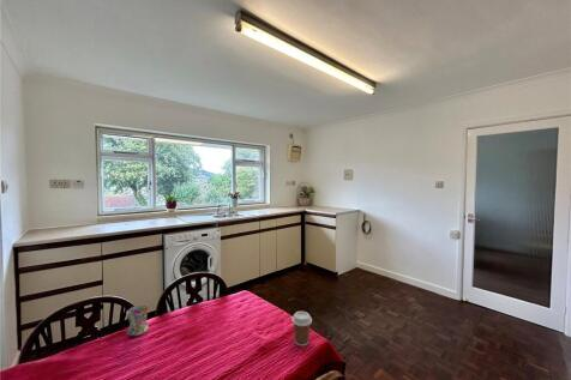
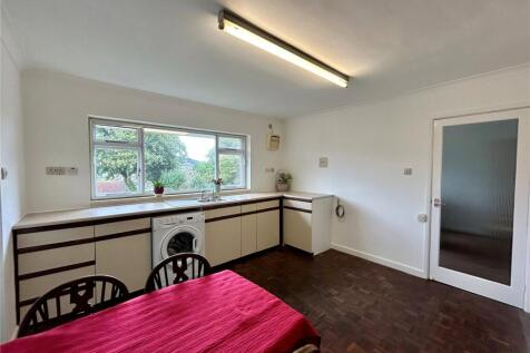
- coffee cup [290,310,313,348]
- mug [126,303,150,337]
